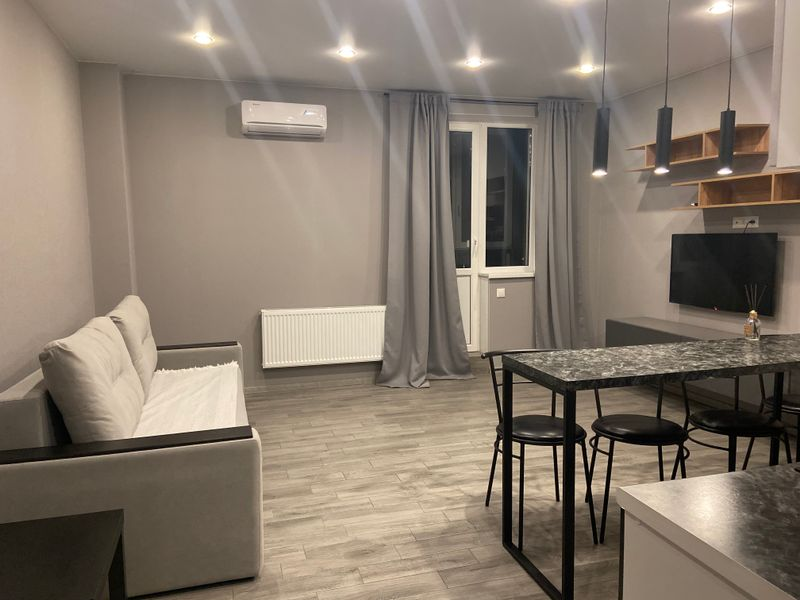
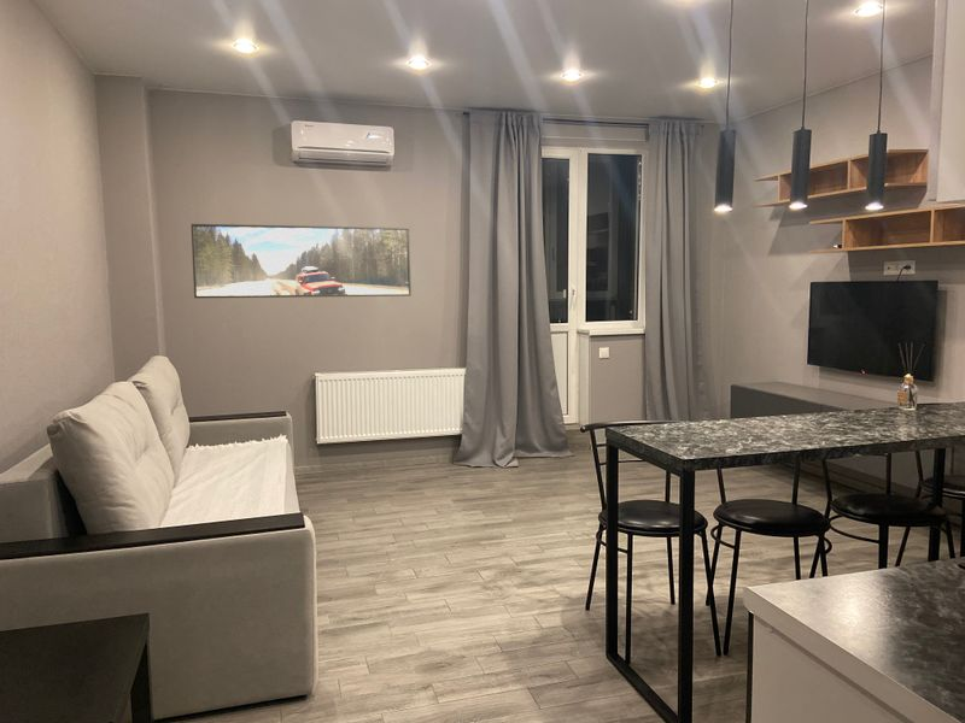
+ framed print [191,223,413,299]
